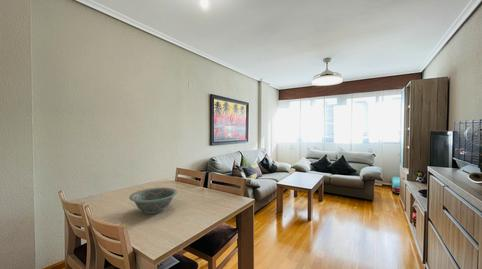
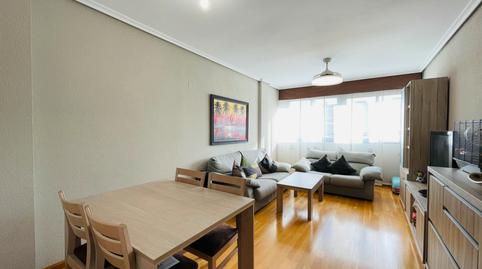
- decorative bowl [128,187,178,215]
